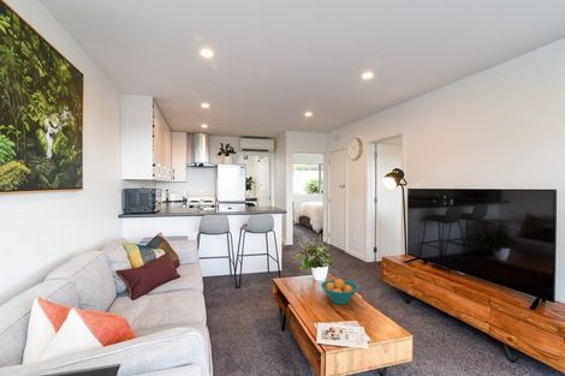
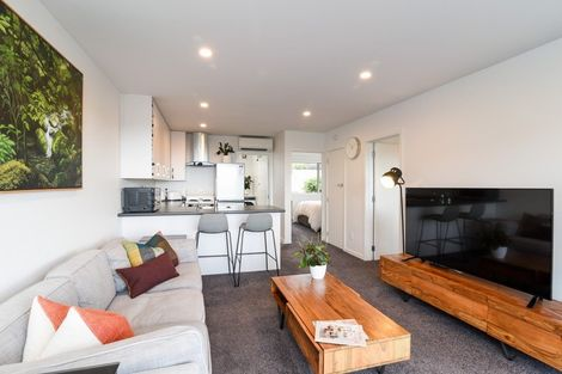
- fruit bowl [320,277,359,305]
